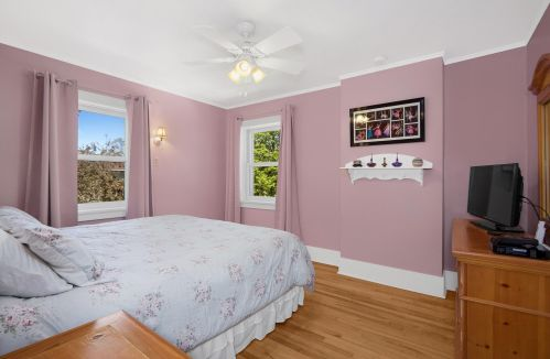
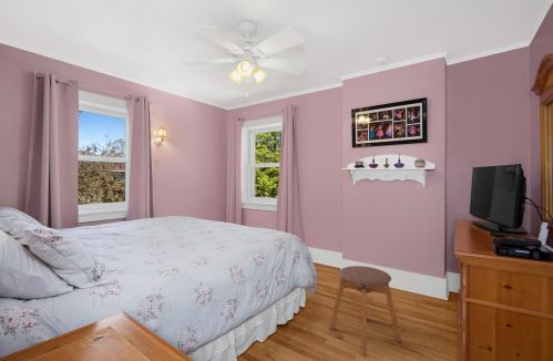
+ stool [328,265,403,358]
